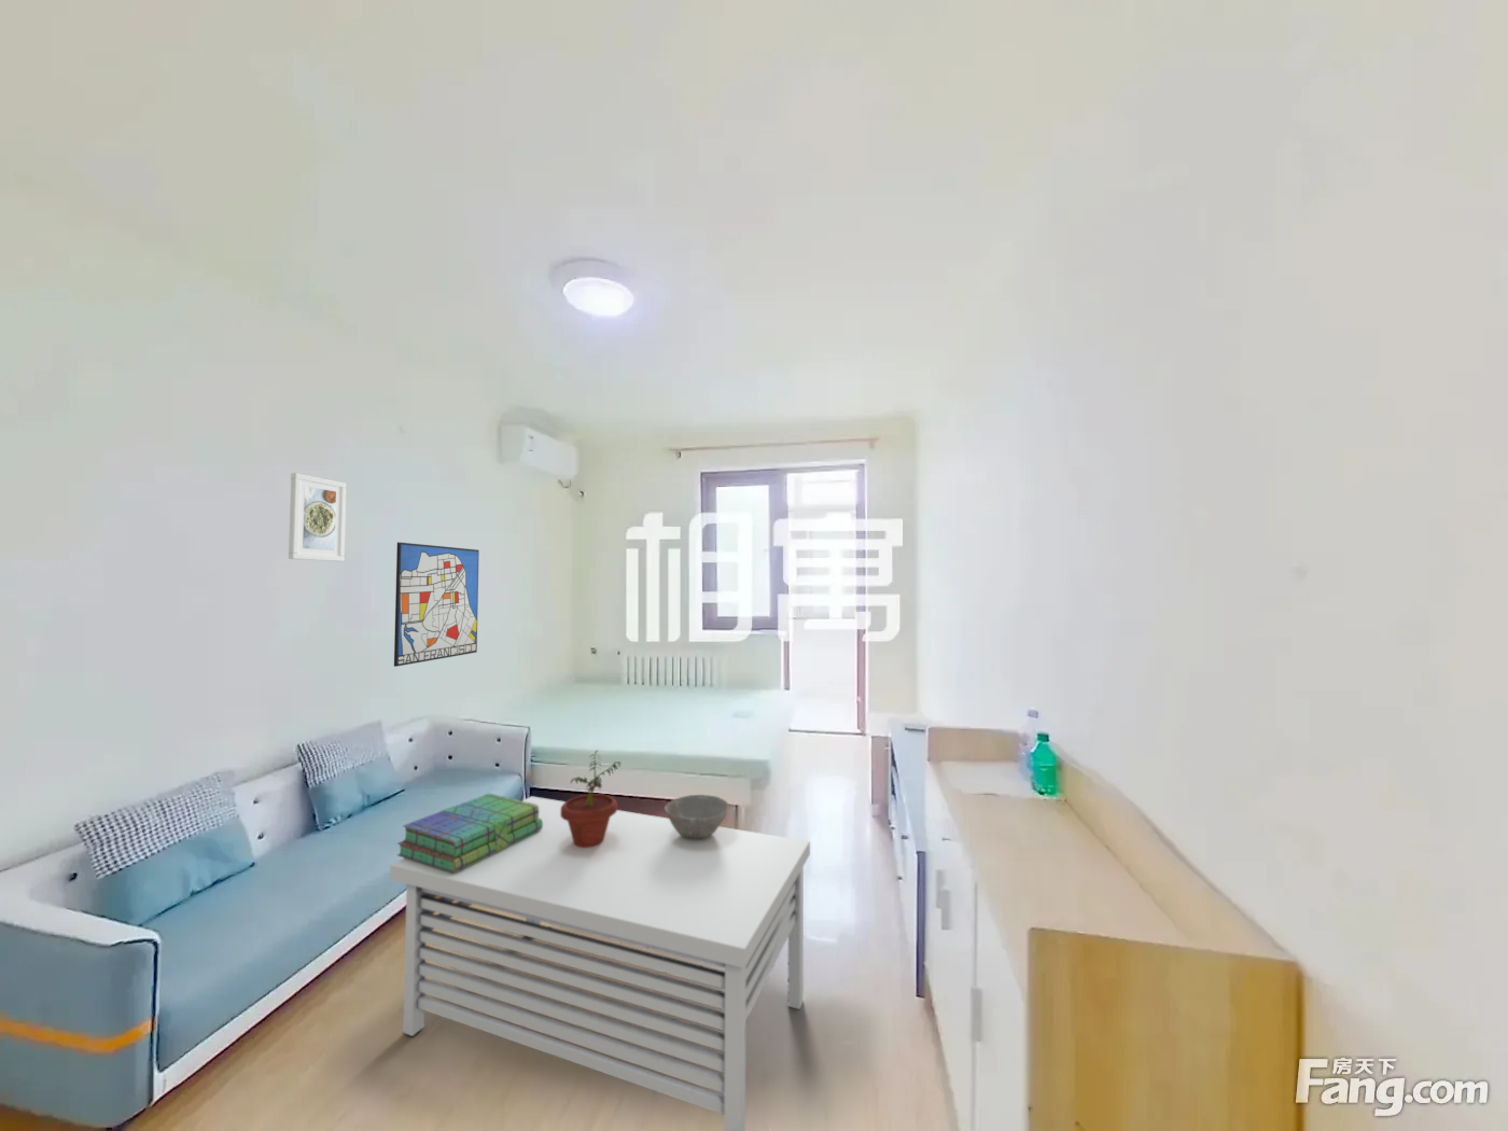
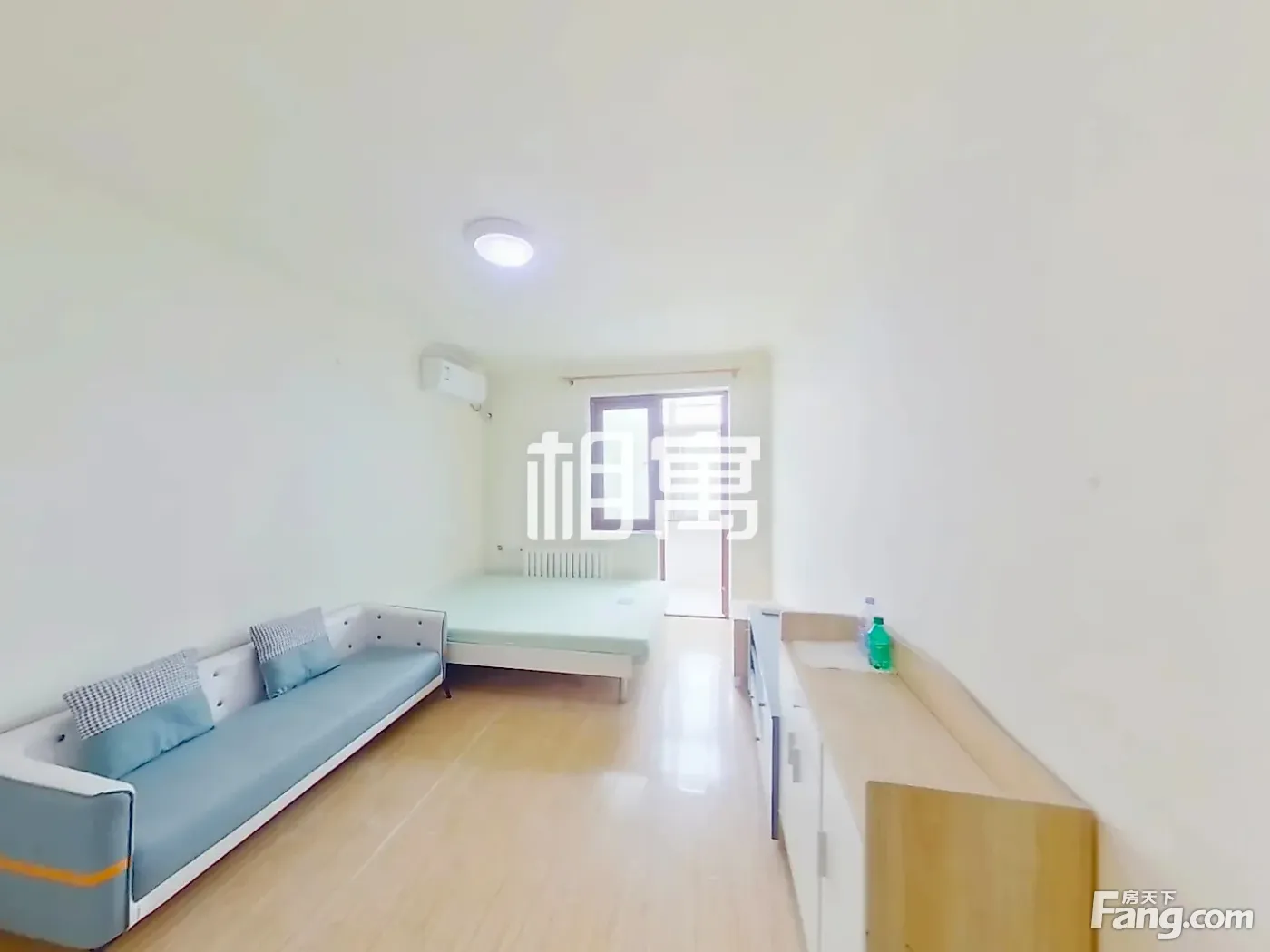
- ceramic bowl [664,794,730,839]
- coffee table [388,795,811,1131]
- stack of books [397,791,543,873]
- potted plant [560,748,621,848]
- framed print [287,472,348,562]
- wall art [393,541,481,668]
